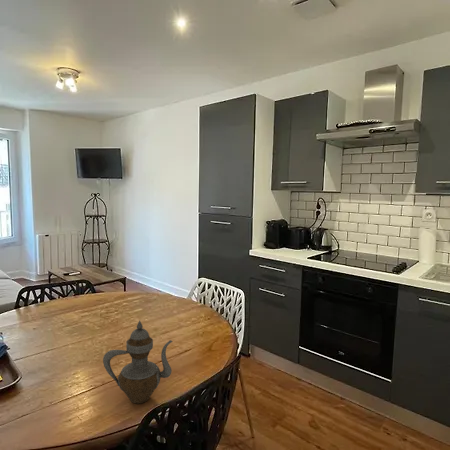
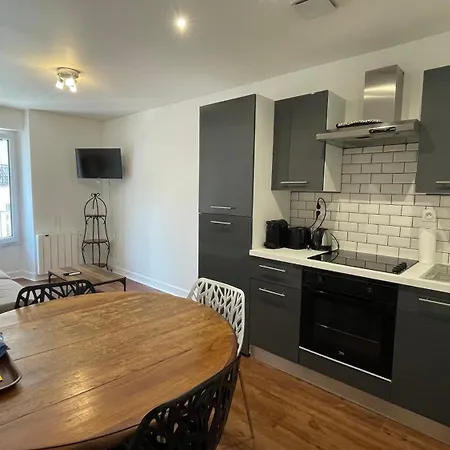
- teapot [102,320,174,405]
